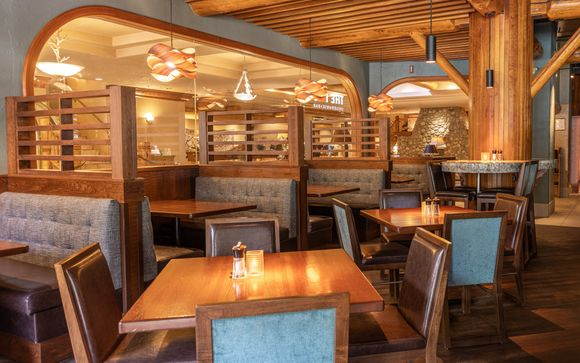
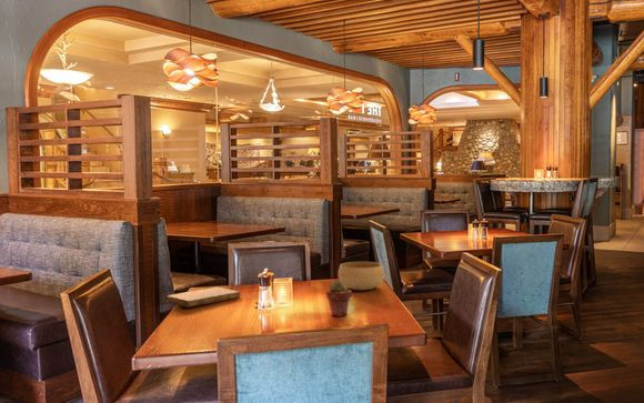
+ notebook [165,286,241,309]
+ potted succulent [325,280,353,318]
+ bowl [338,261,385,291]
